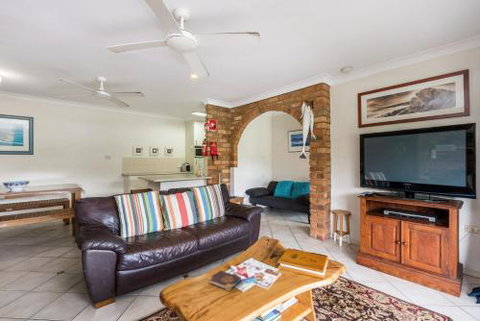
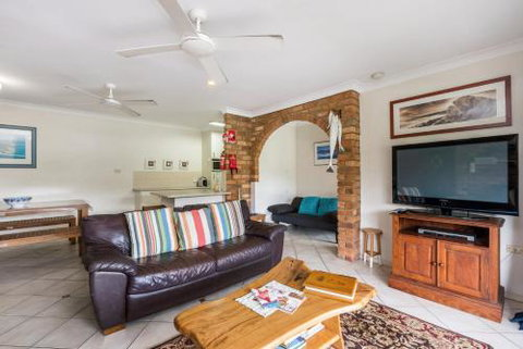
- book [207,270,242,292]
